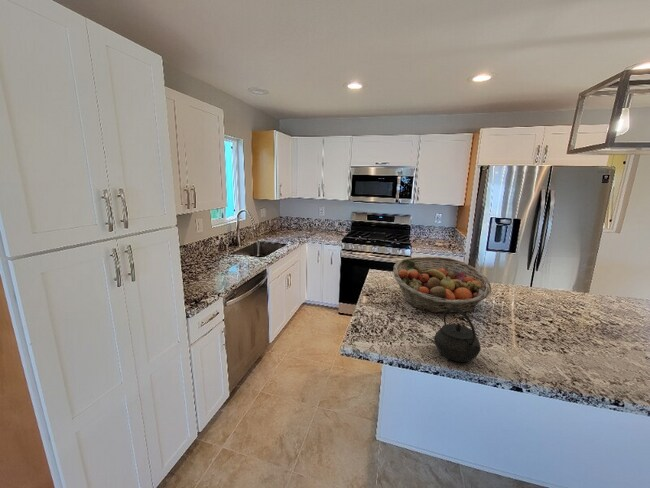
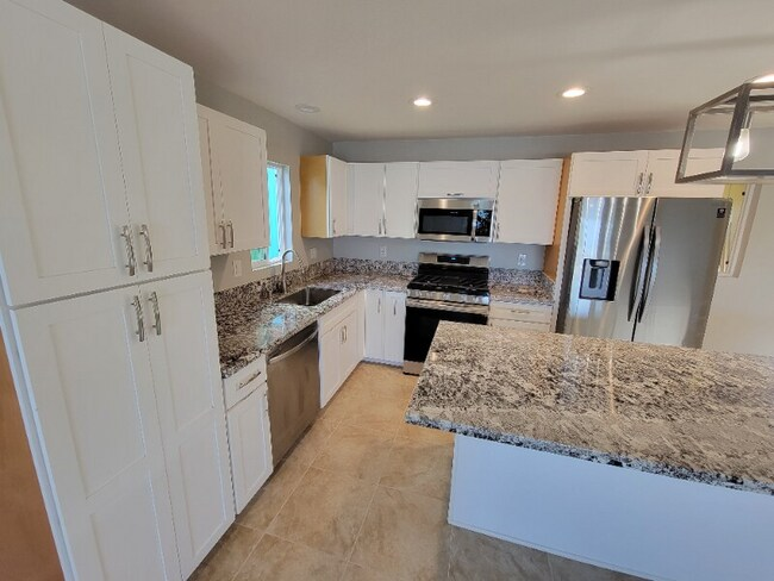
- kettle [433,307,482,363]
- fruit basket [392,256,492,314]
